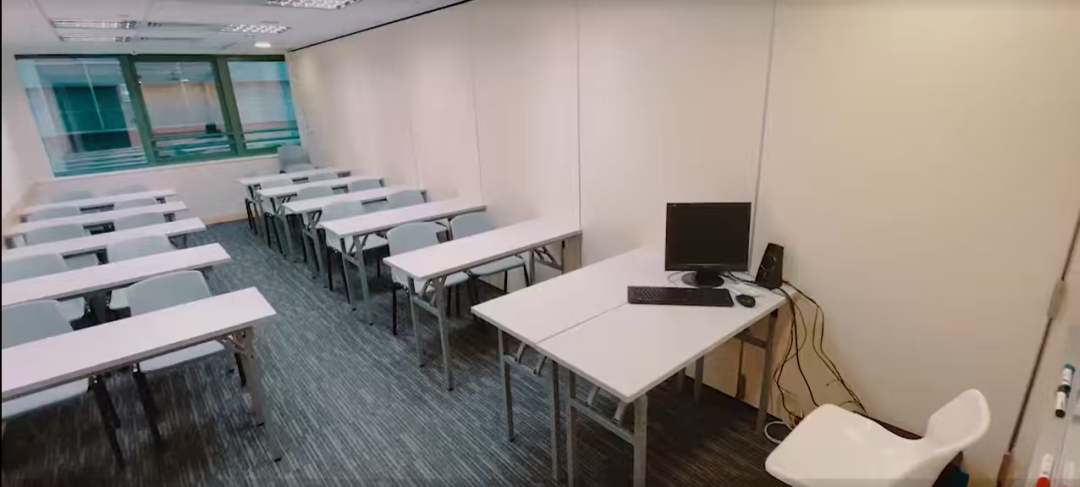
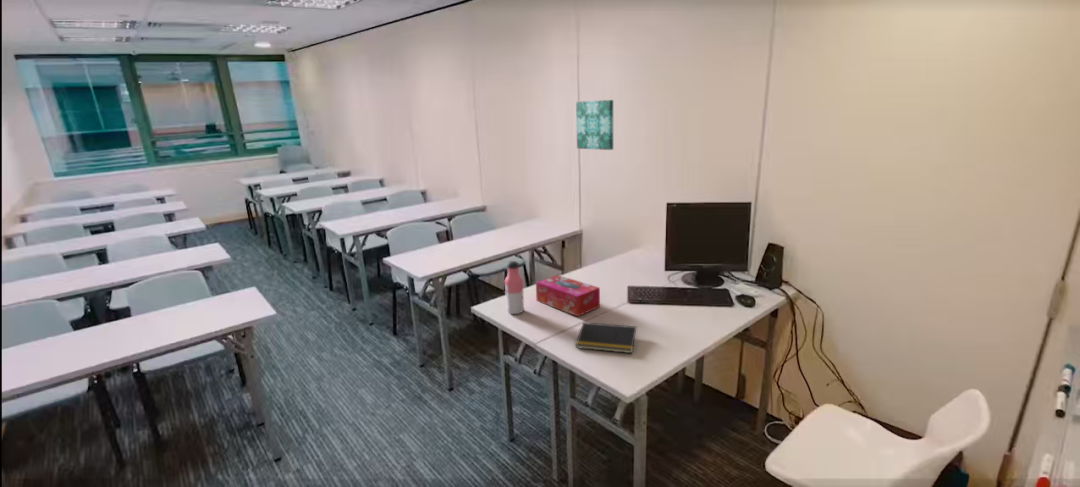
+ notepad [575,321,637,354]
+ wall art [575,99,614,151]
+ tissue box [535,274,601,317]
+ water bottle [504,260,525,315]
